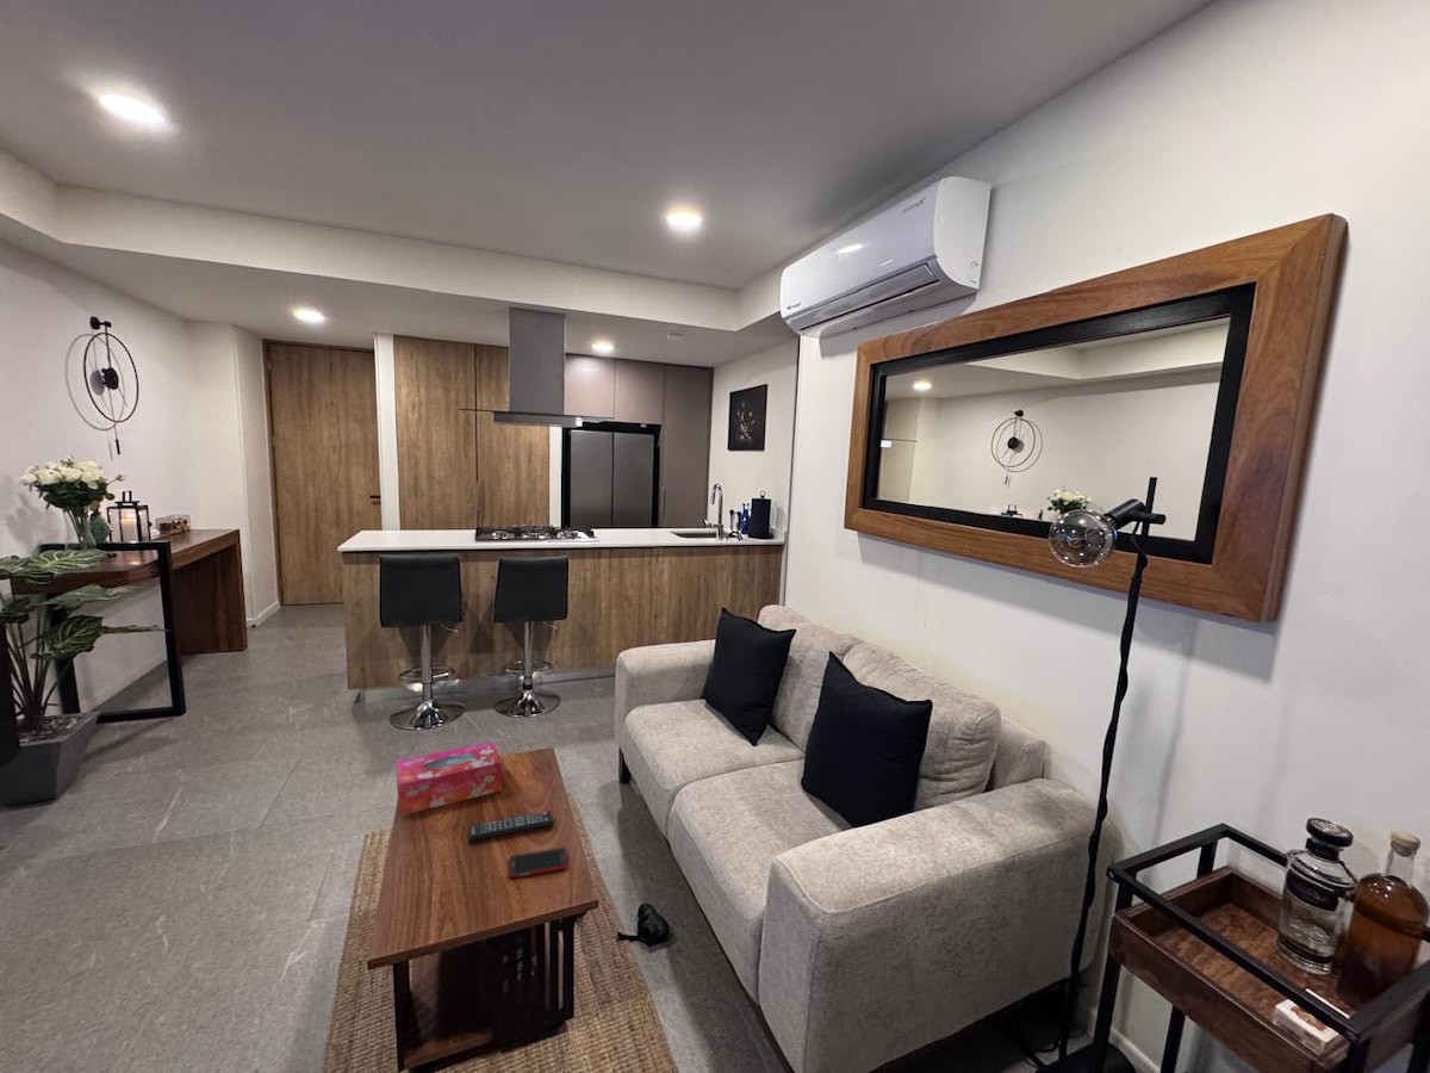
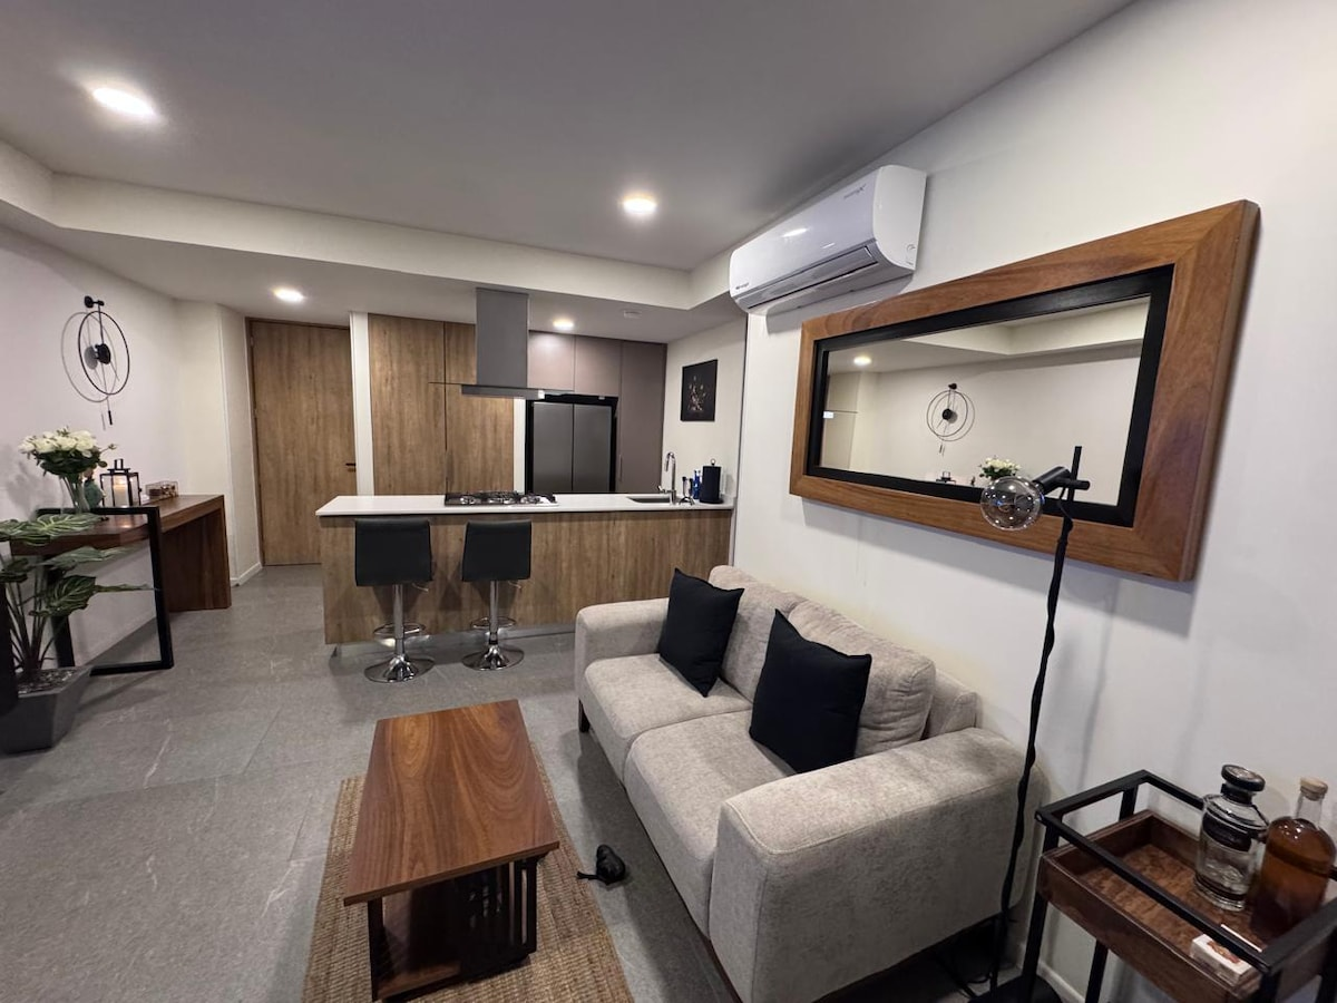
- remote control [467,810,555,842]
- tissue box [396,740,503,817]
- cell phone [508,846,568,879]
